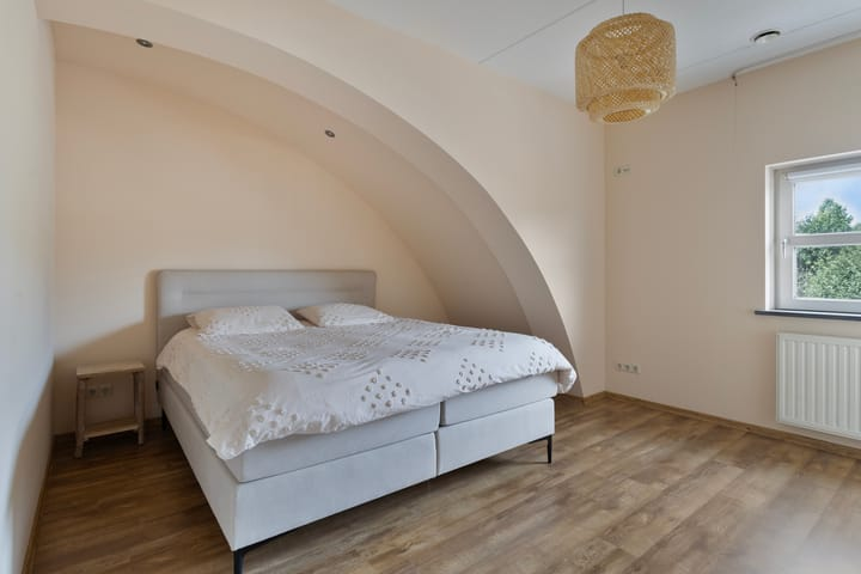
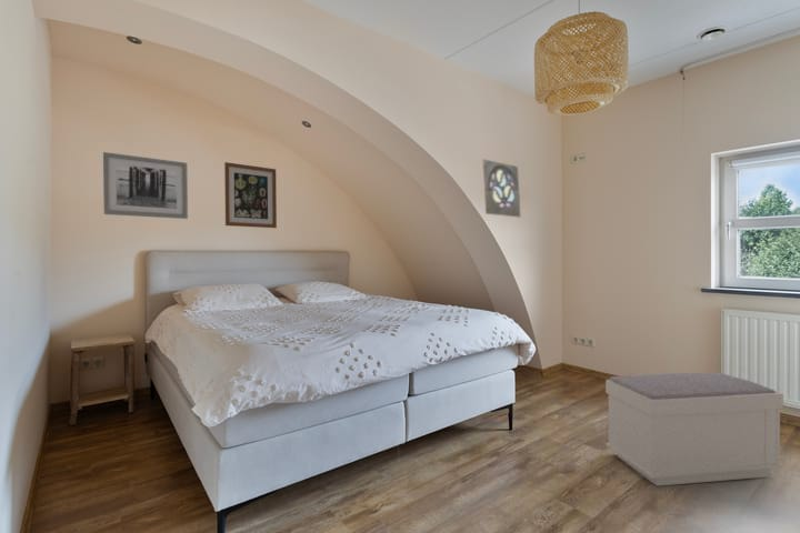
+ wall art [223,161,278,229]
+ wall ornament [481,158,522,218]
+ wall art [102,151,189,220]
+ bench [604,371,784,487]
